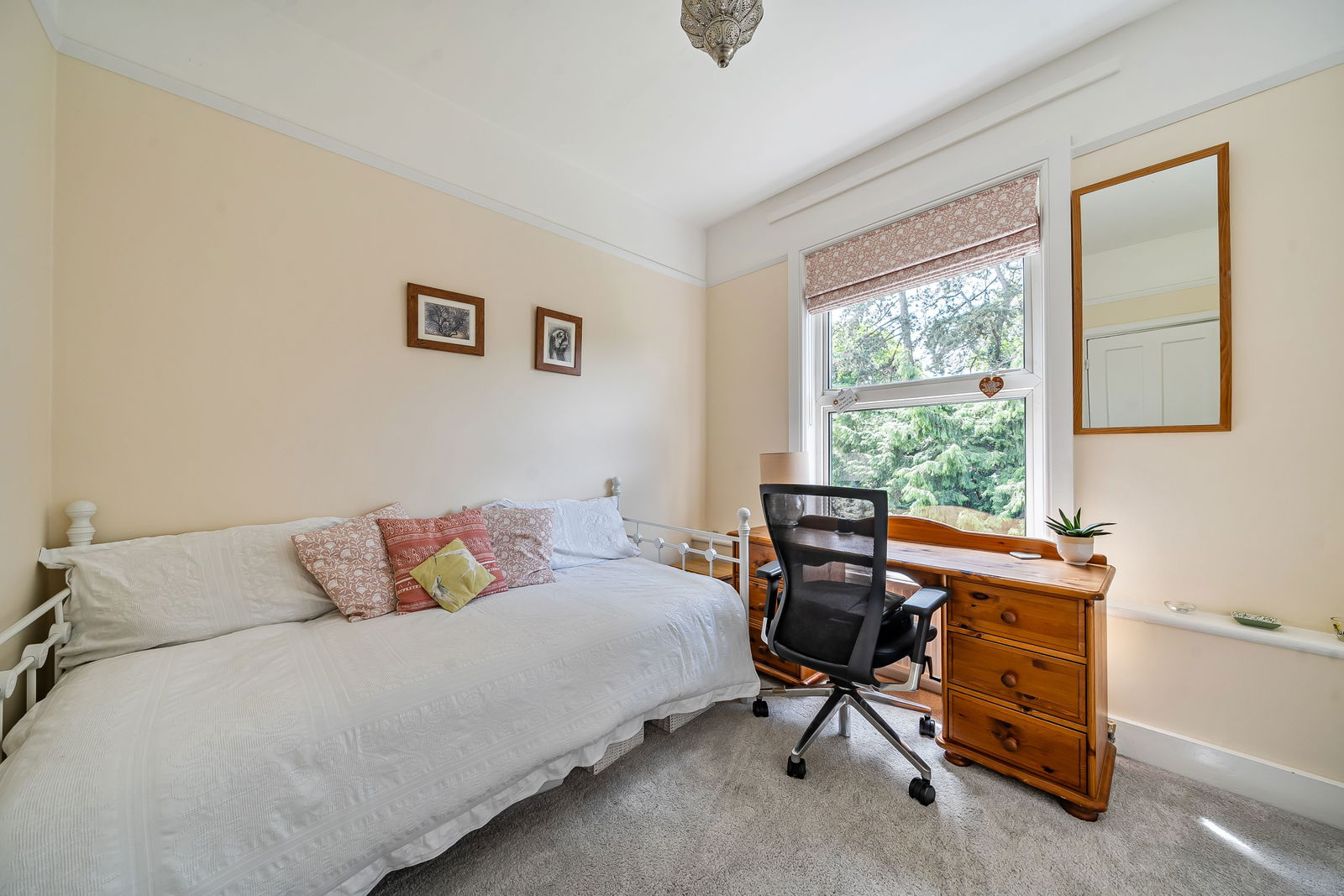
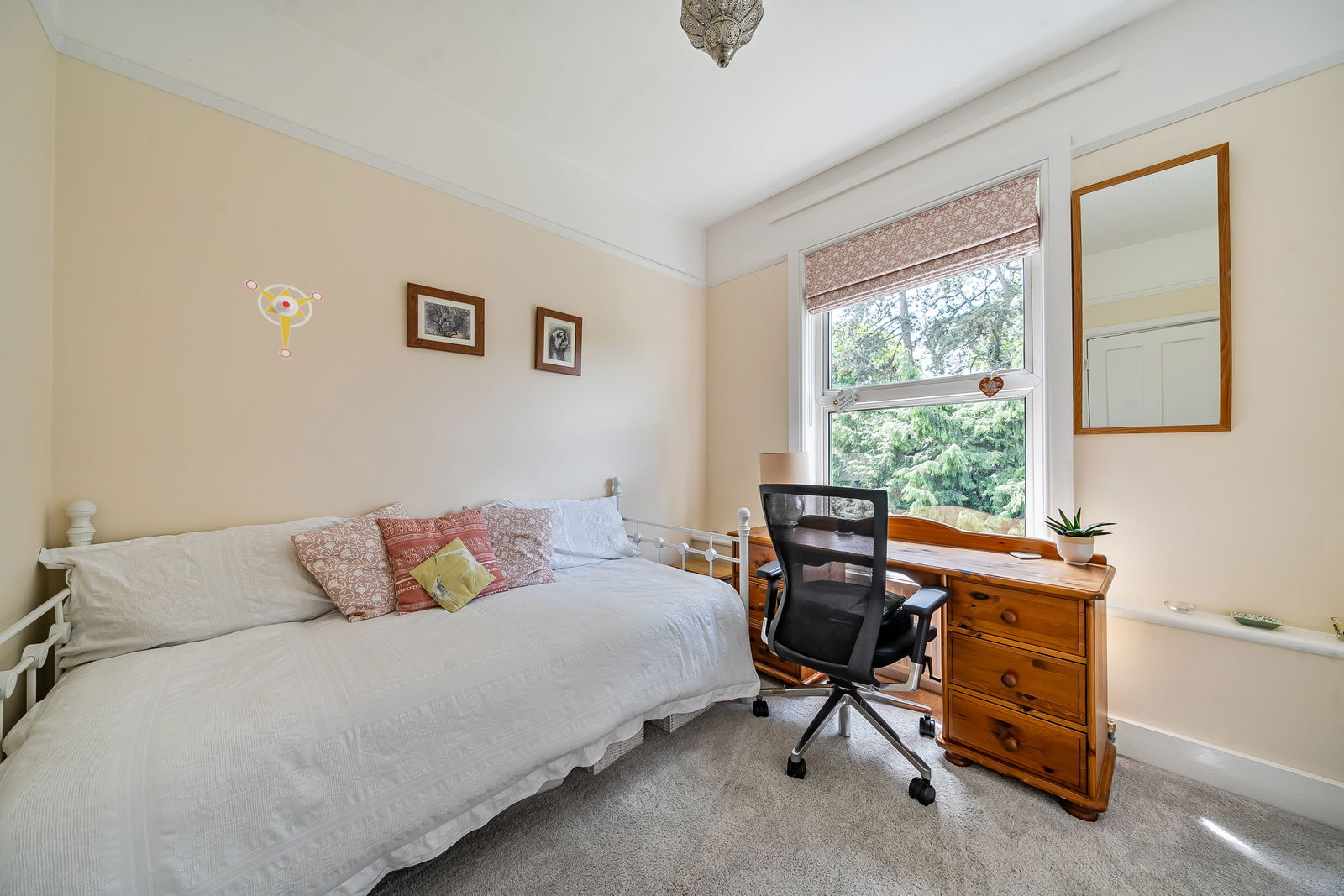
+ wall ornament [244,279,323,359]
